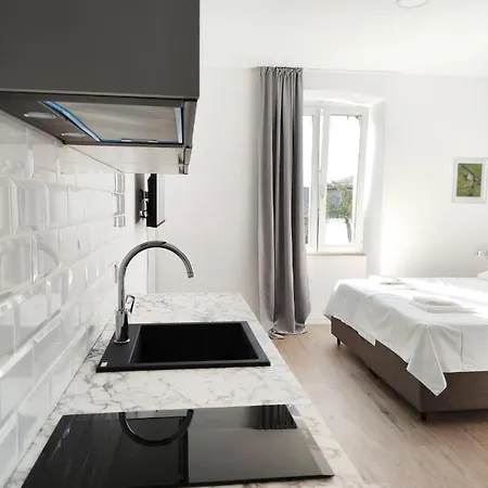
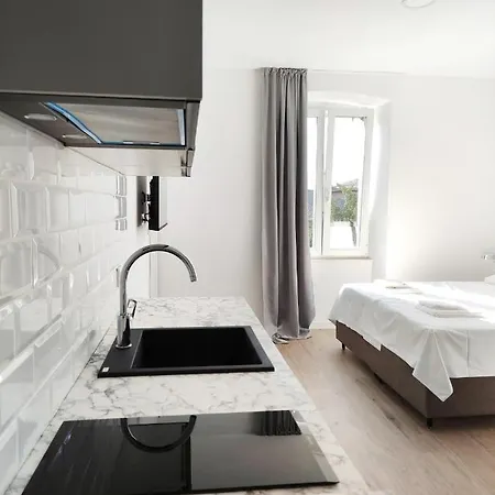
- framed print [448,155,488,205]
